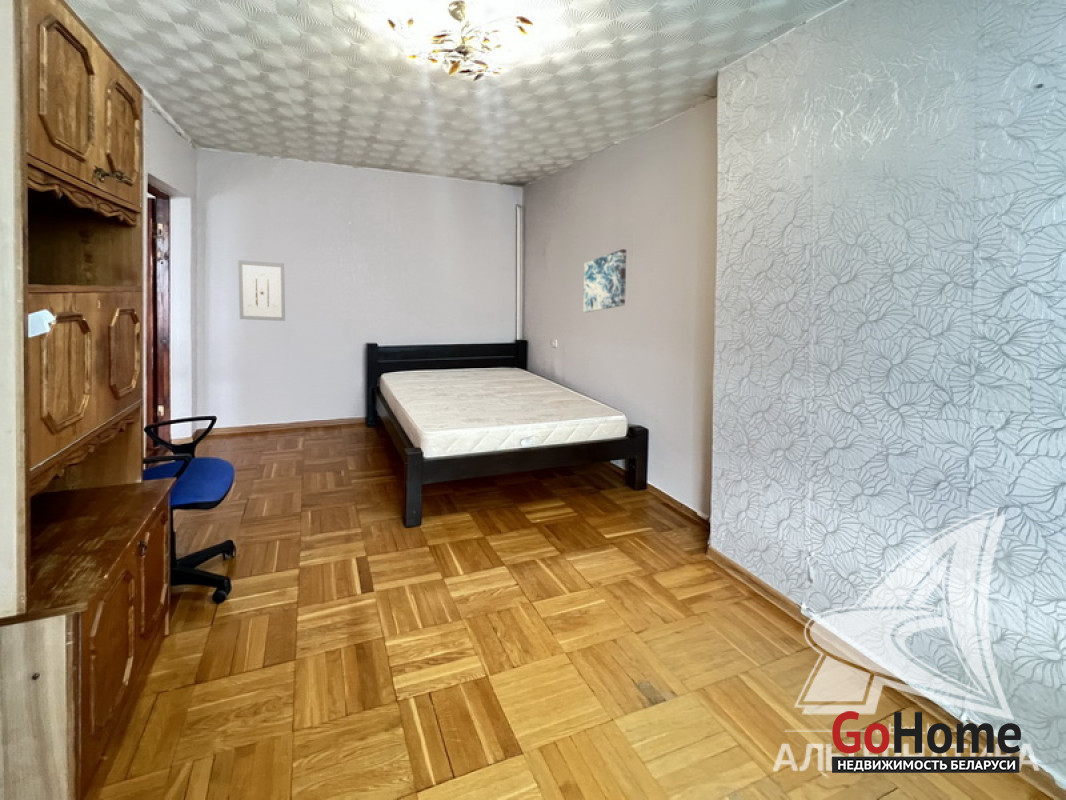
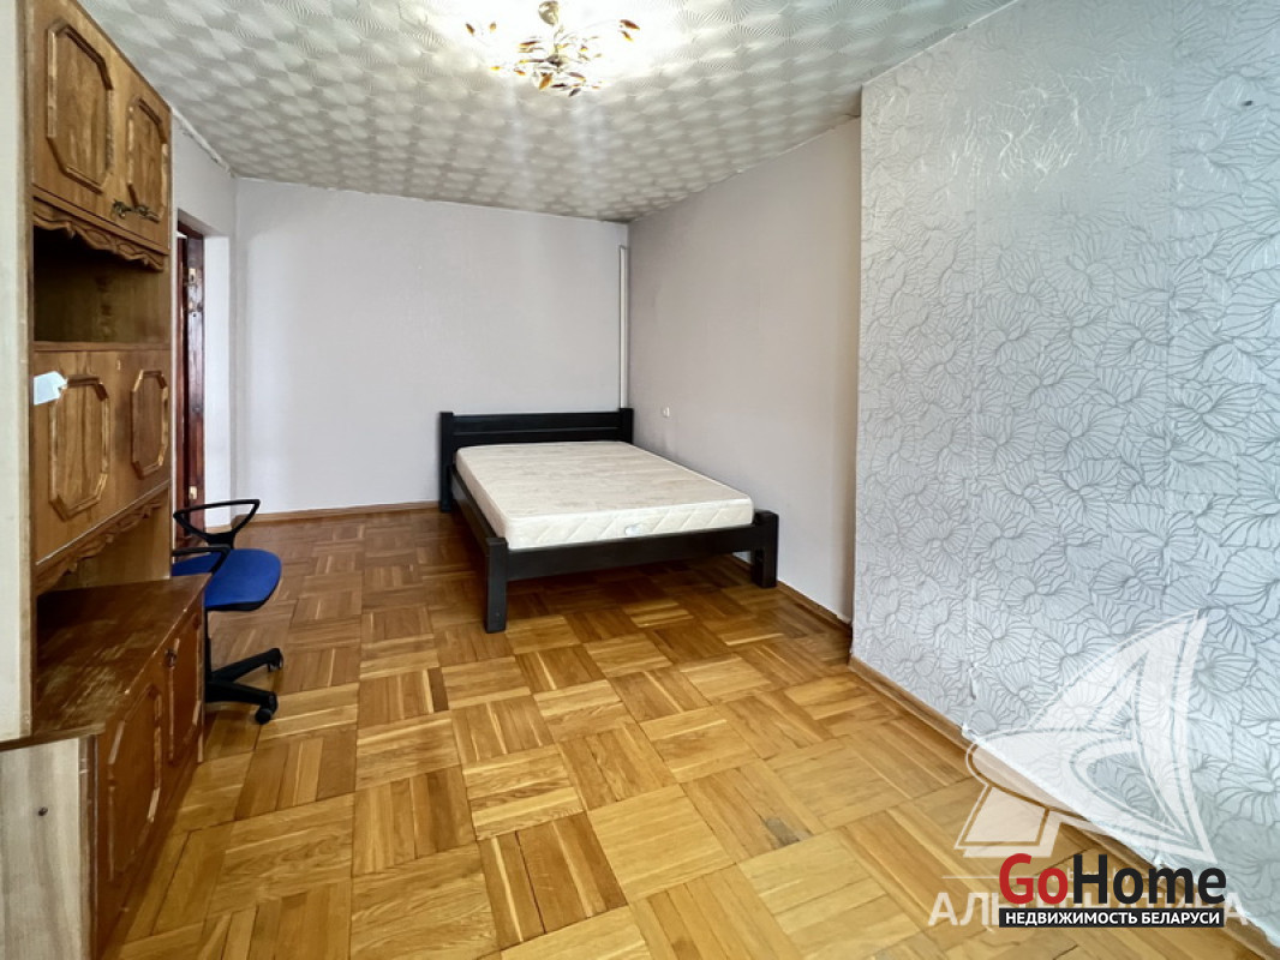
- wall art [582,248,627,313]
- wall art [237,259,286,322]
